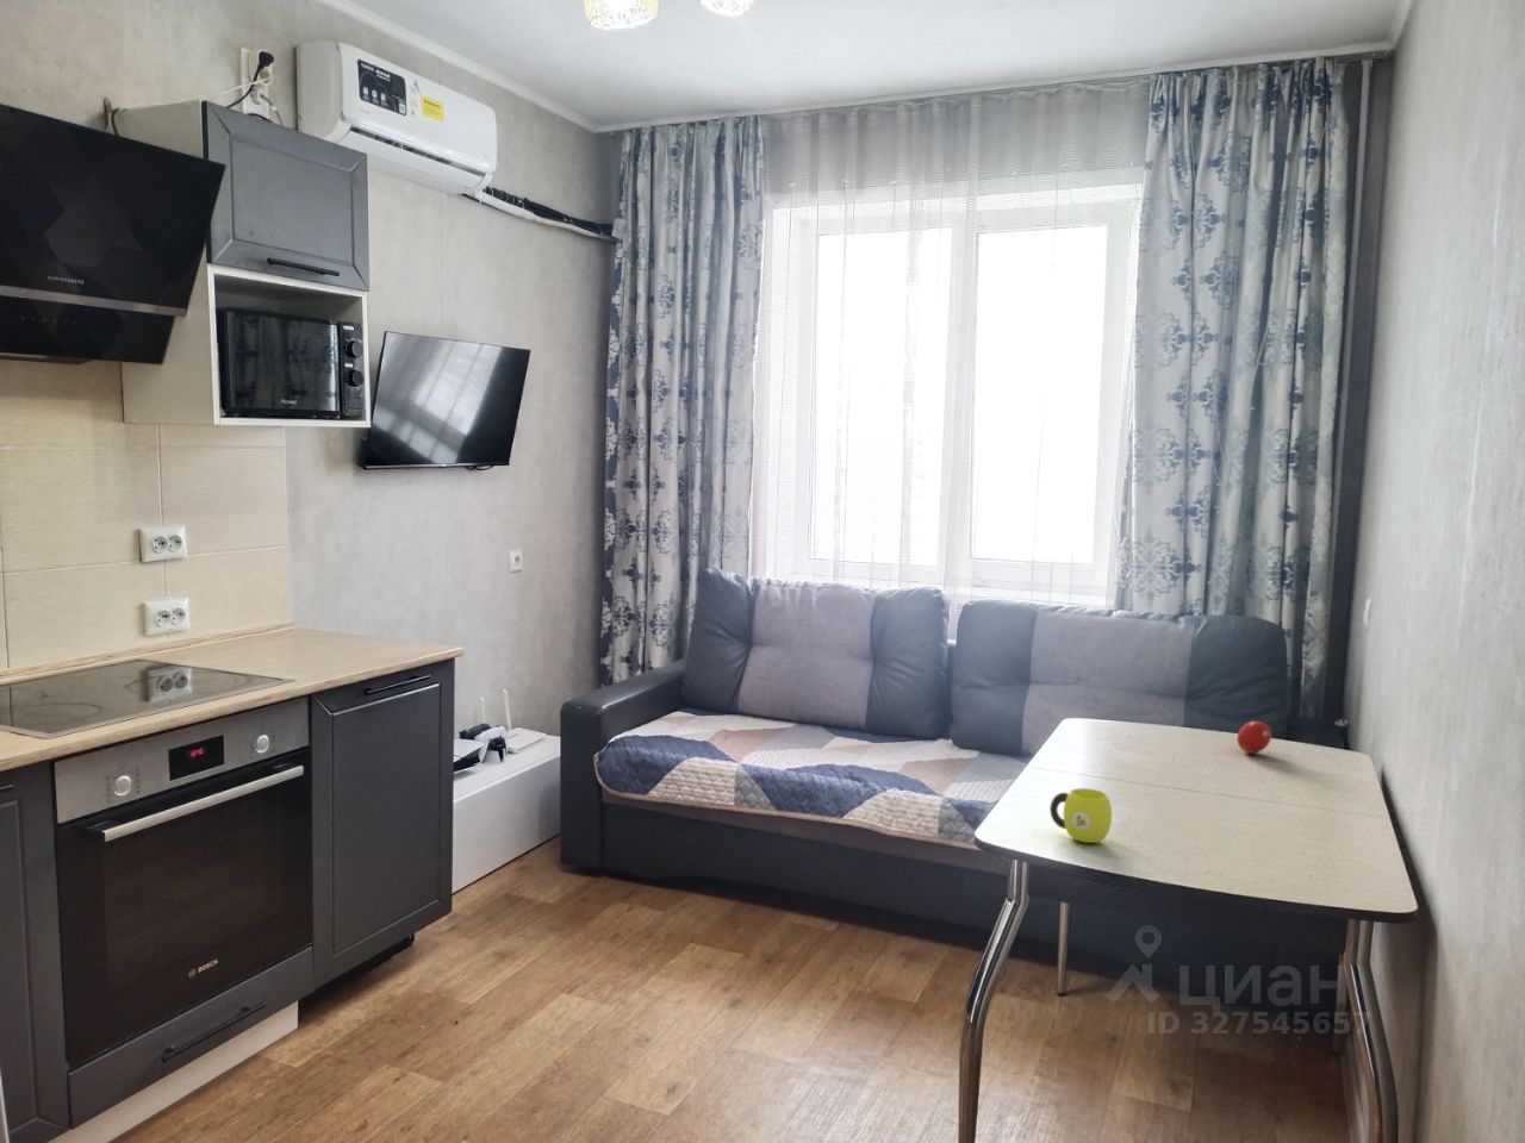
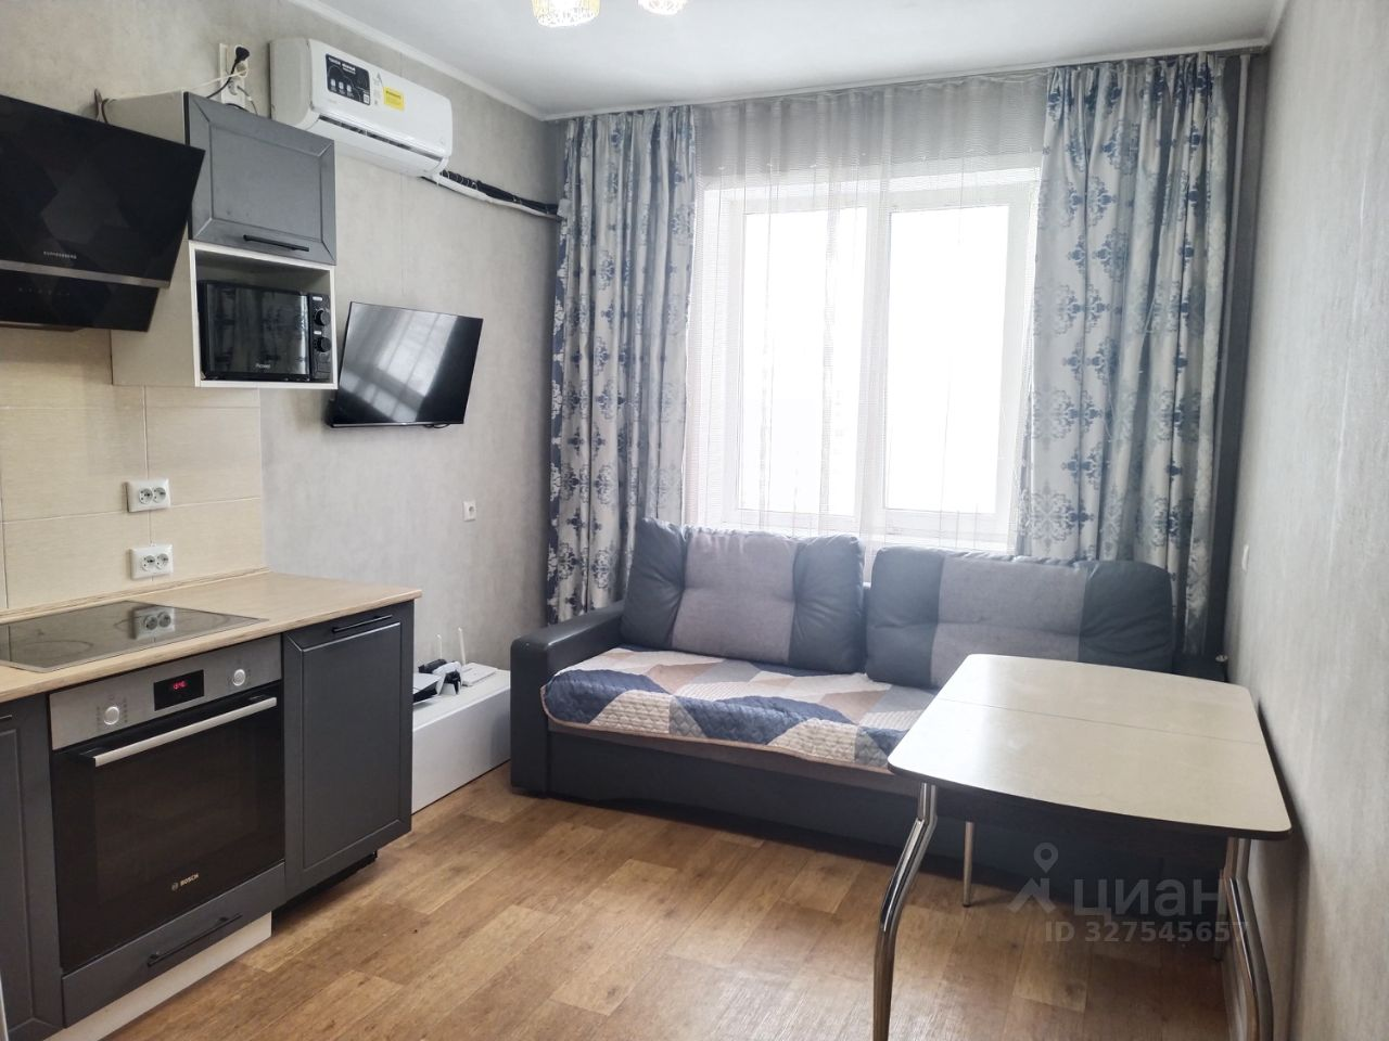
- cup [1048,786,1113,844]
- fruit [1236,718,1273,755]
